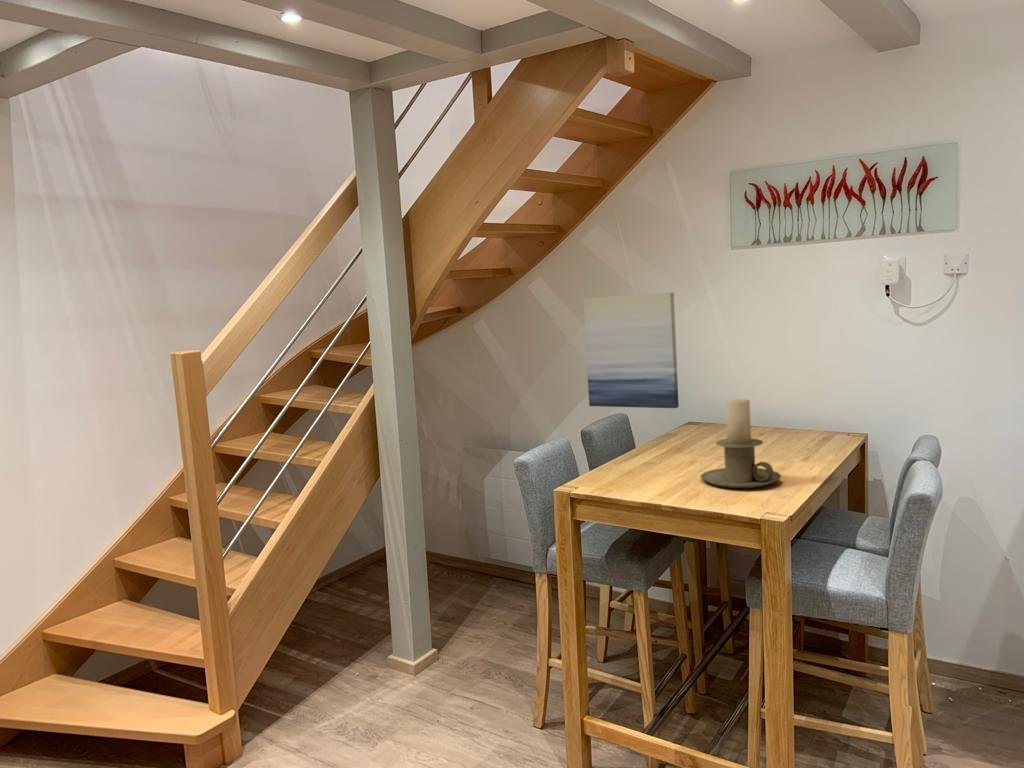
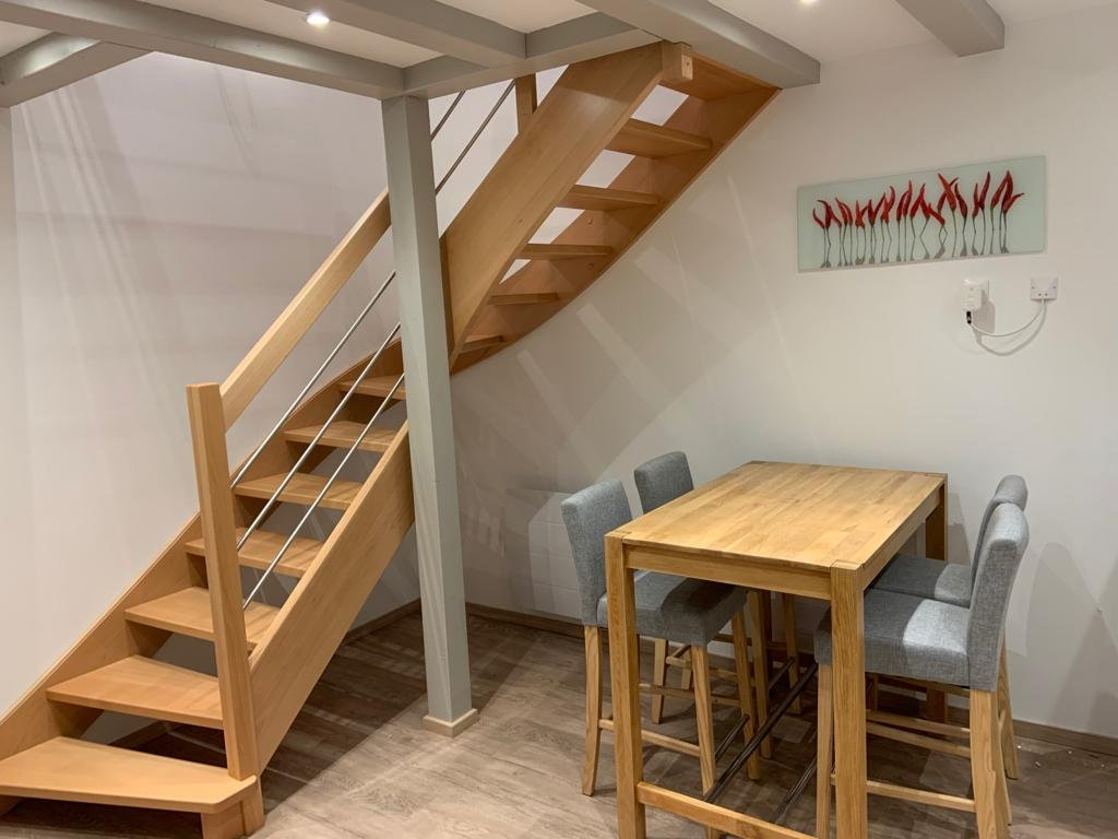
- candle holder [700,398,782,489]
- wall art [582,292,680,409]
